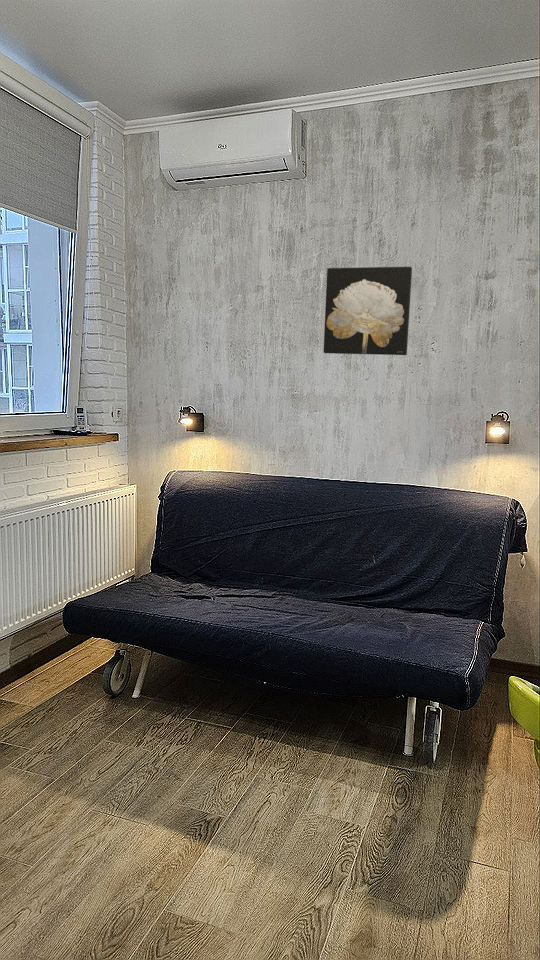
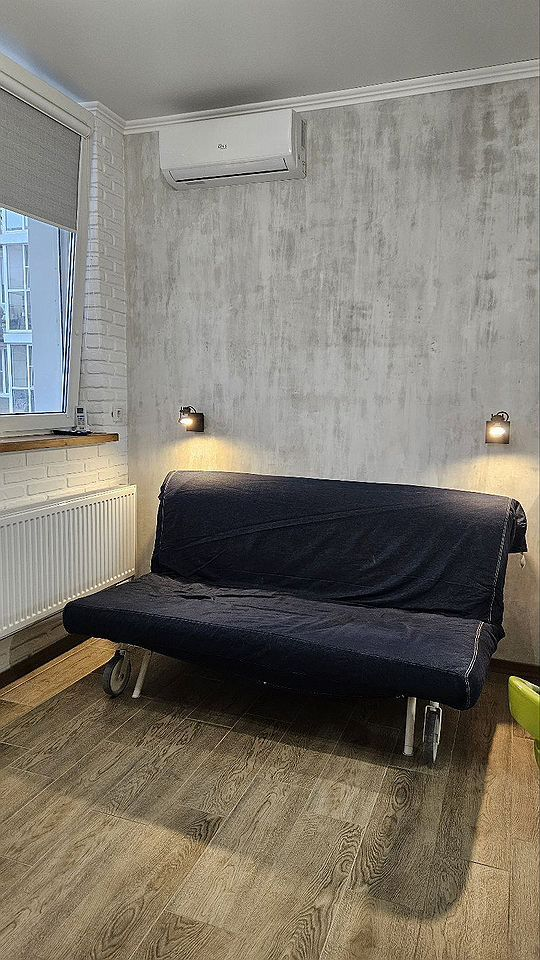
- wall art [323,266,413,356]
